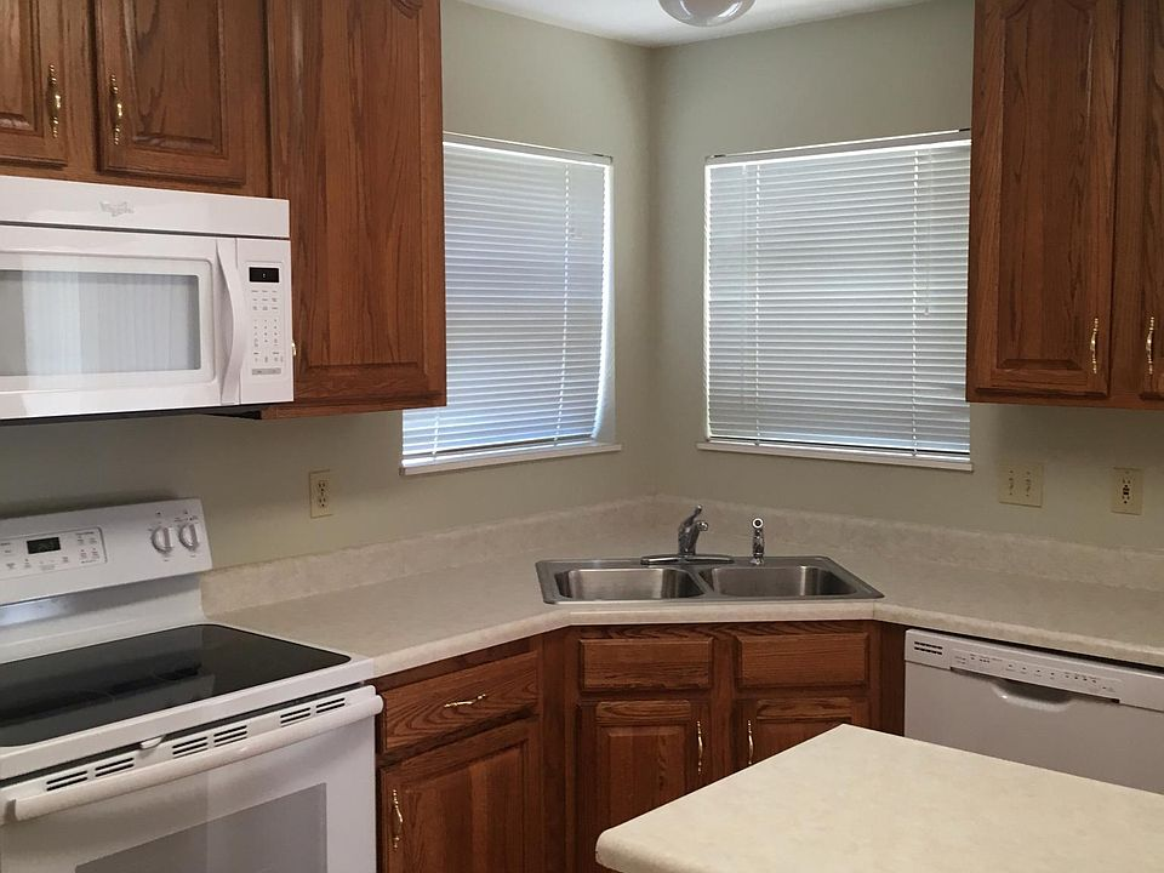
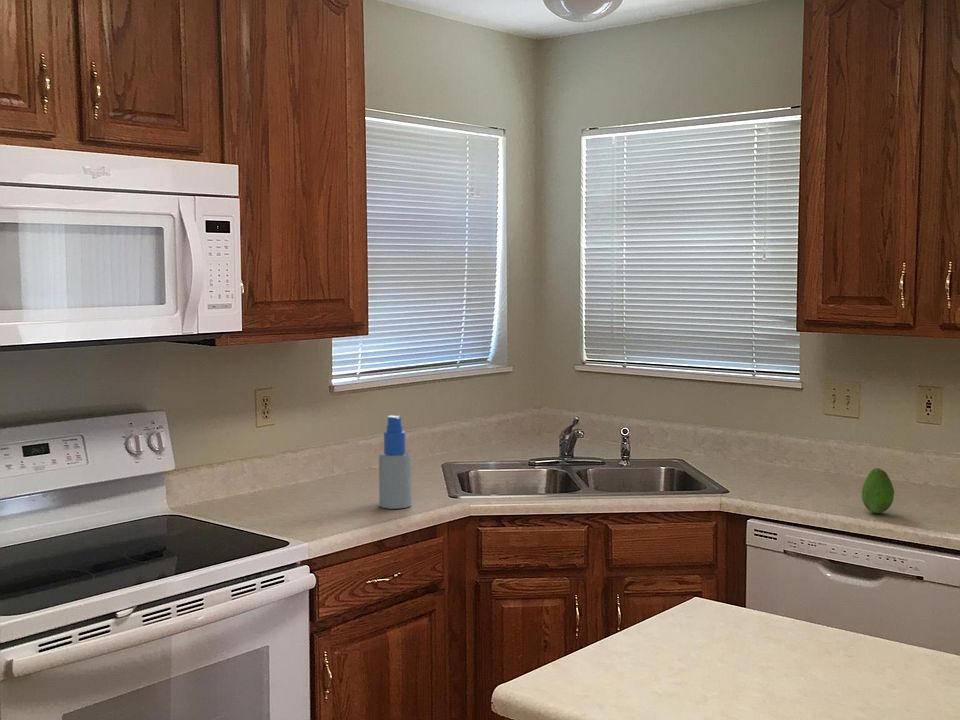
+ spray bottle [378,414,413,510]
+ fruit [861,467,895,514]
